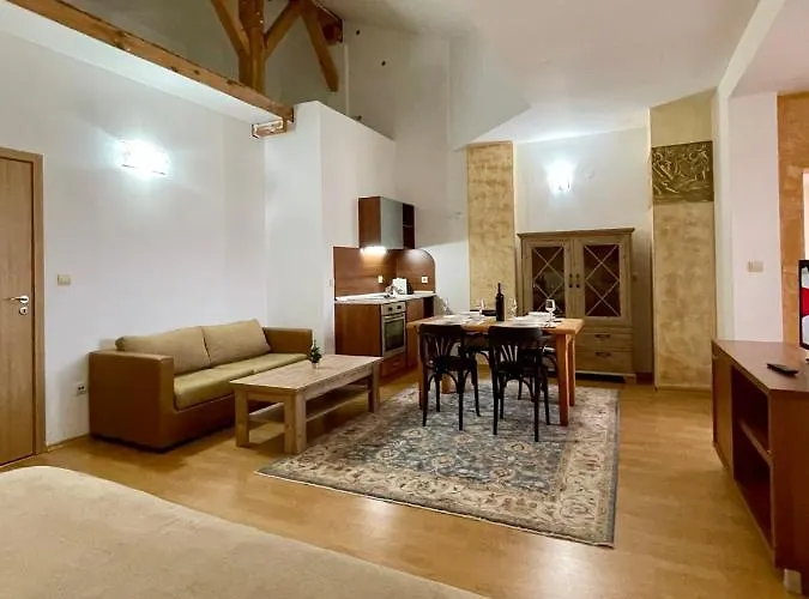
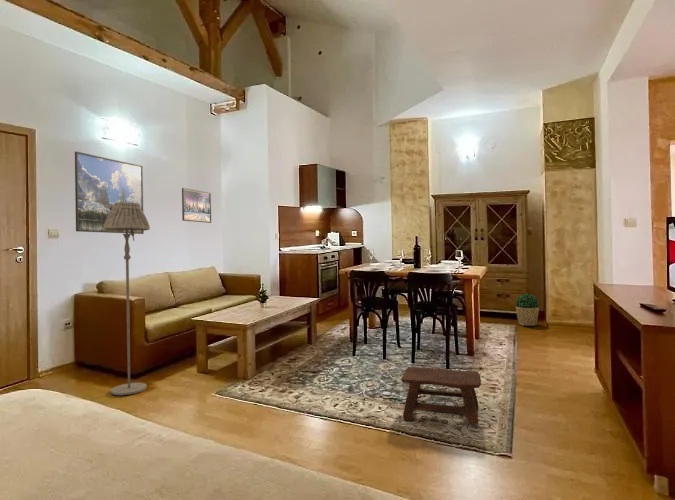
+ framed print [74,151,145,235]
+ floor lamp [103,202,151,396]
+ stool [400,366,482,426]
+ potted plant [515,292,540,327]
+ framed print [181,187,212,224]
